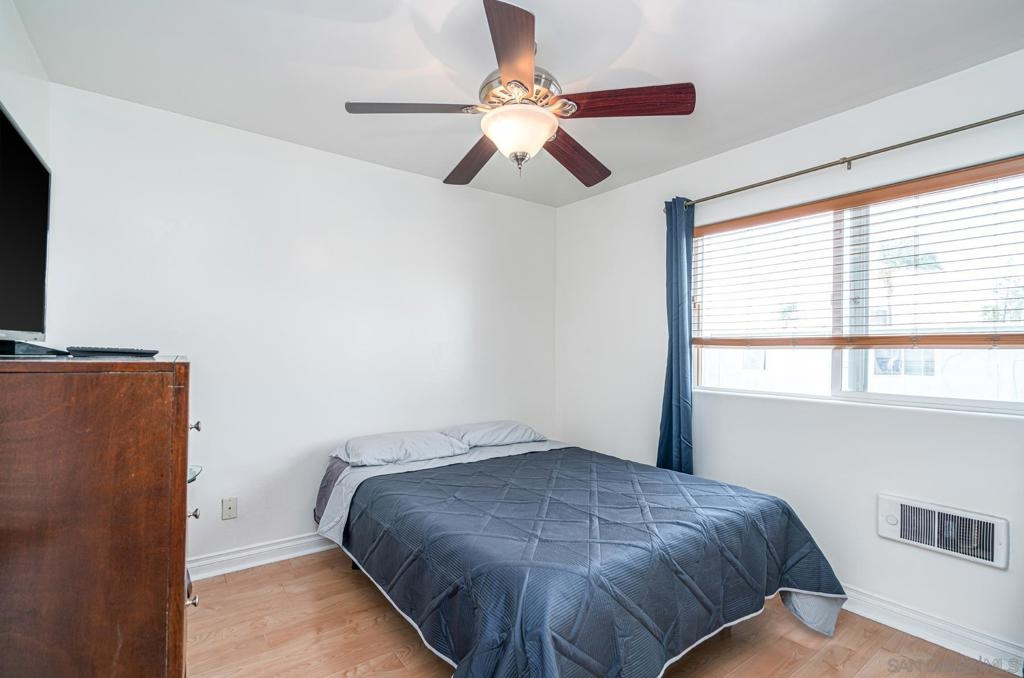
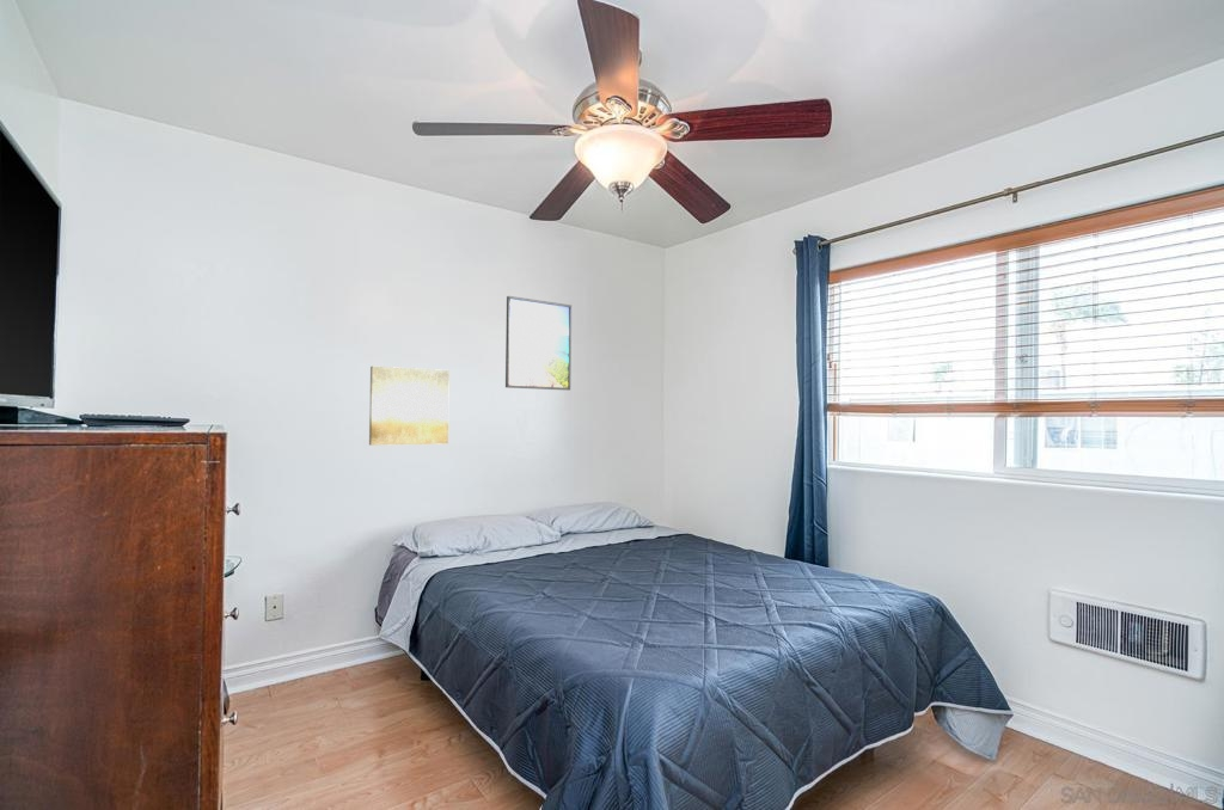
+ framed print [504,295,573,392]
+ wall art [368,366,451,447]
